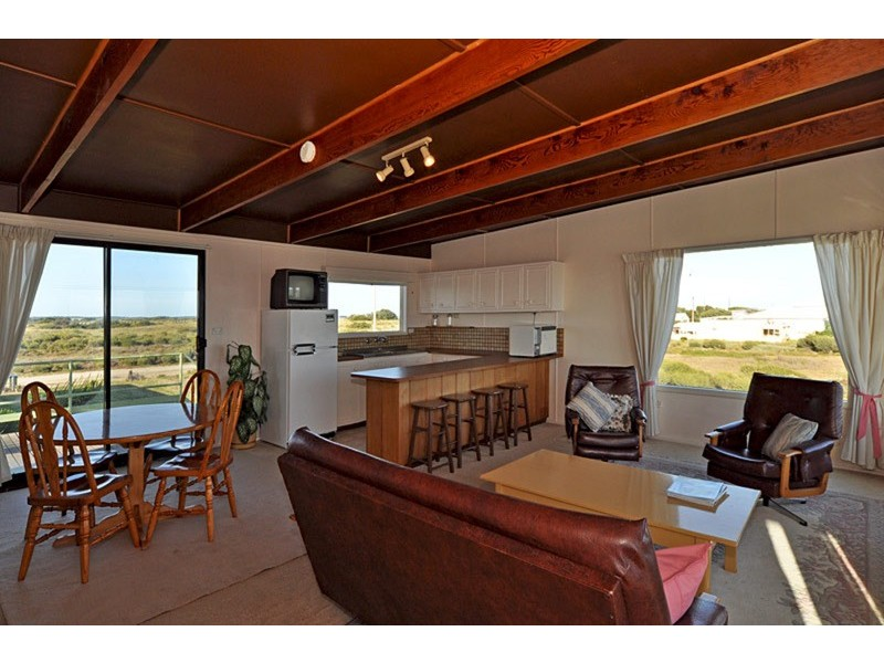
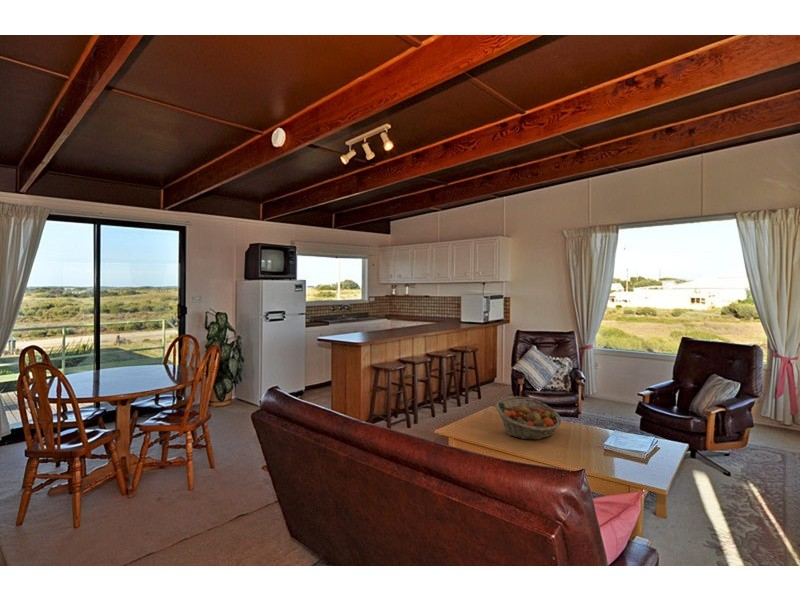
+ fruit basket [494,396,562,441]
